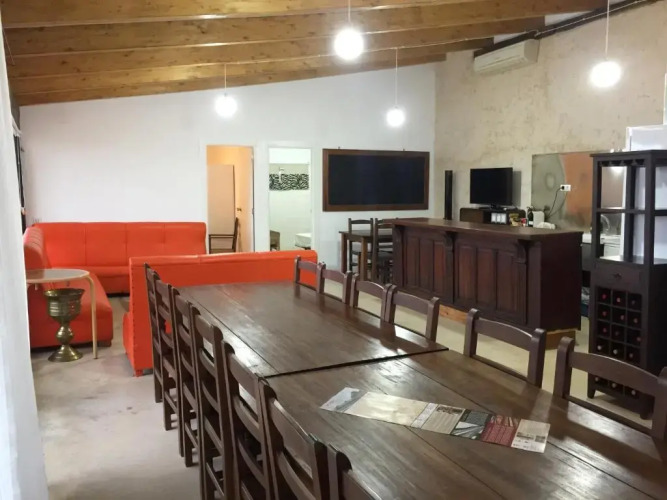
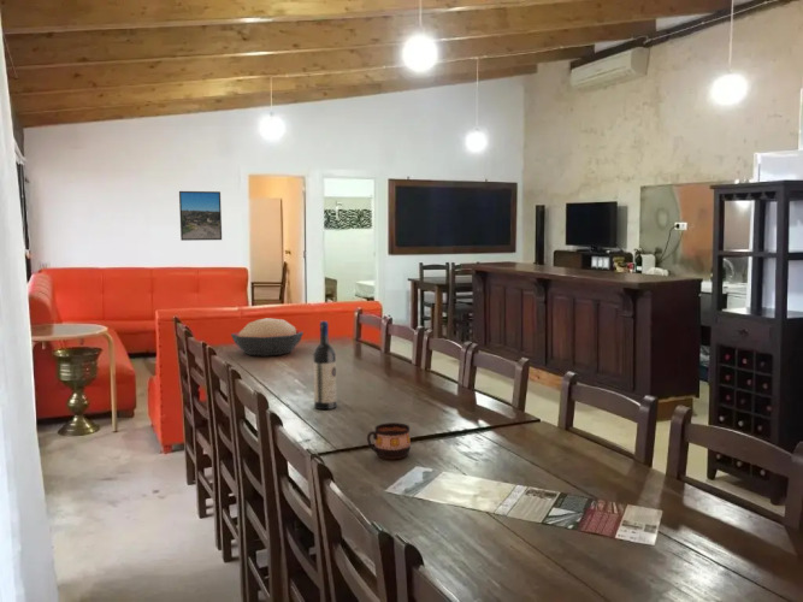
+ cup [366,421,412,460]
+ decorative bowl [230,317,305,358]
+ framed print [178,190,223,242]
+ wine bottle [312,320,338,411]
